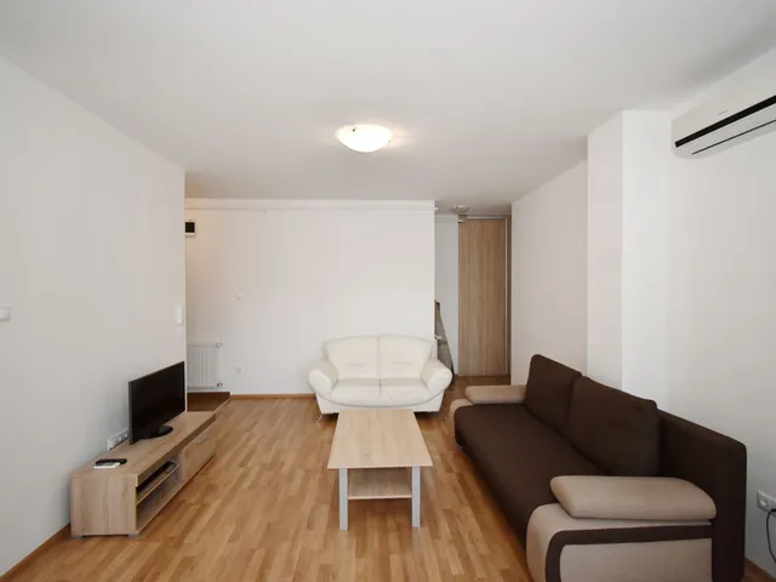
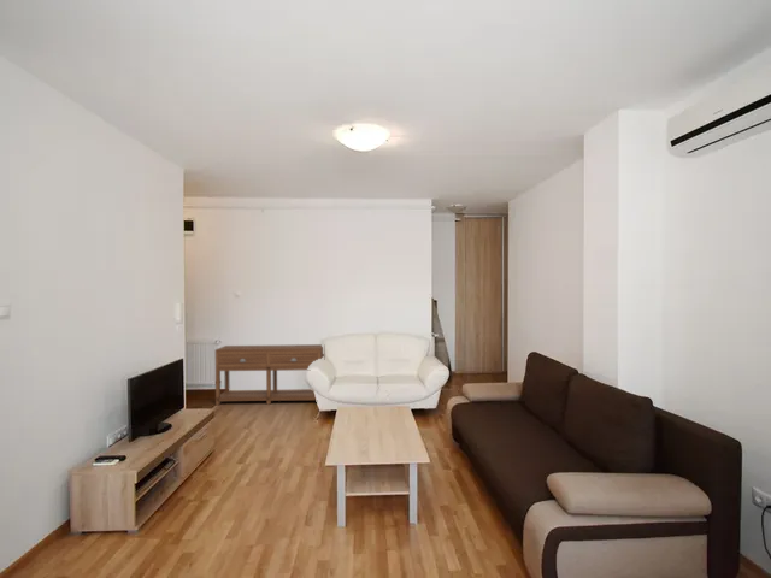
+ console table [214,343,325,406]
